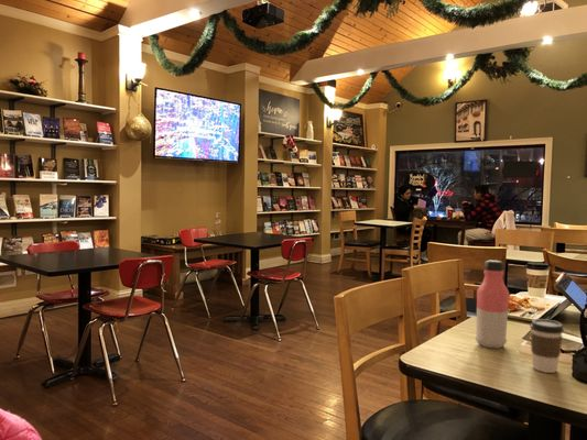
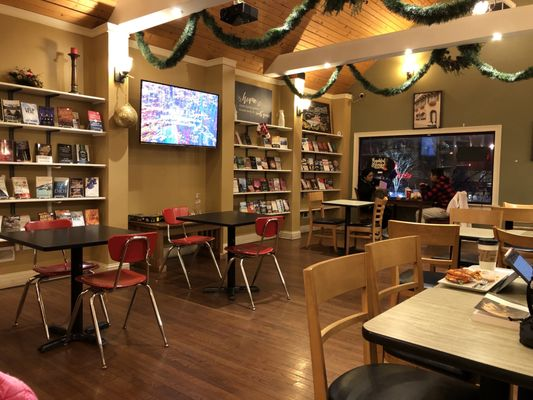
- water bottle [474,260,510,350]
- coffee cup [529,318,565,374]
